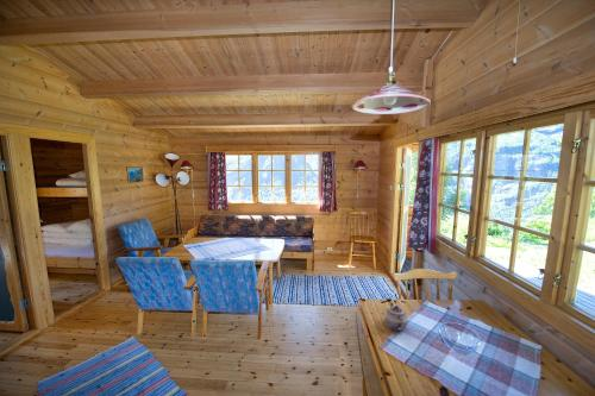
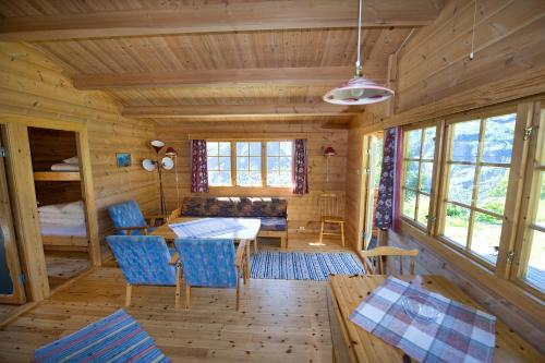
- teapot [383,301,409,332]
